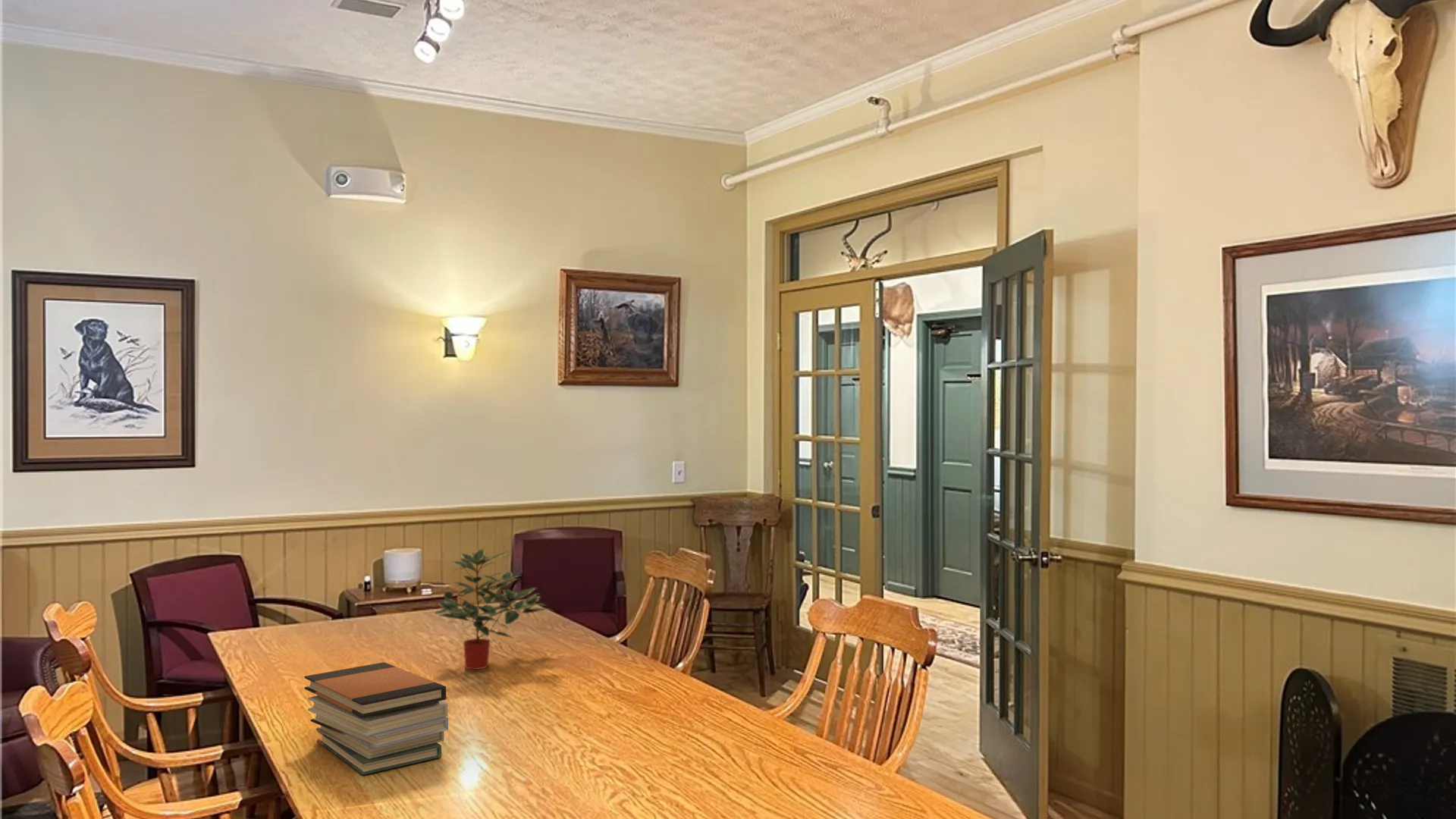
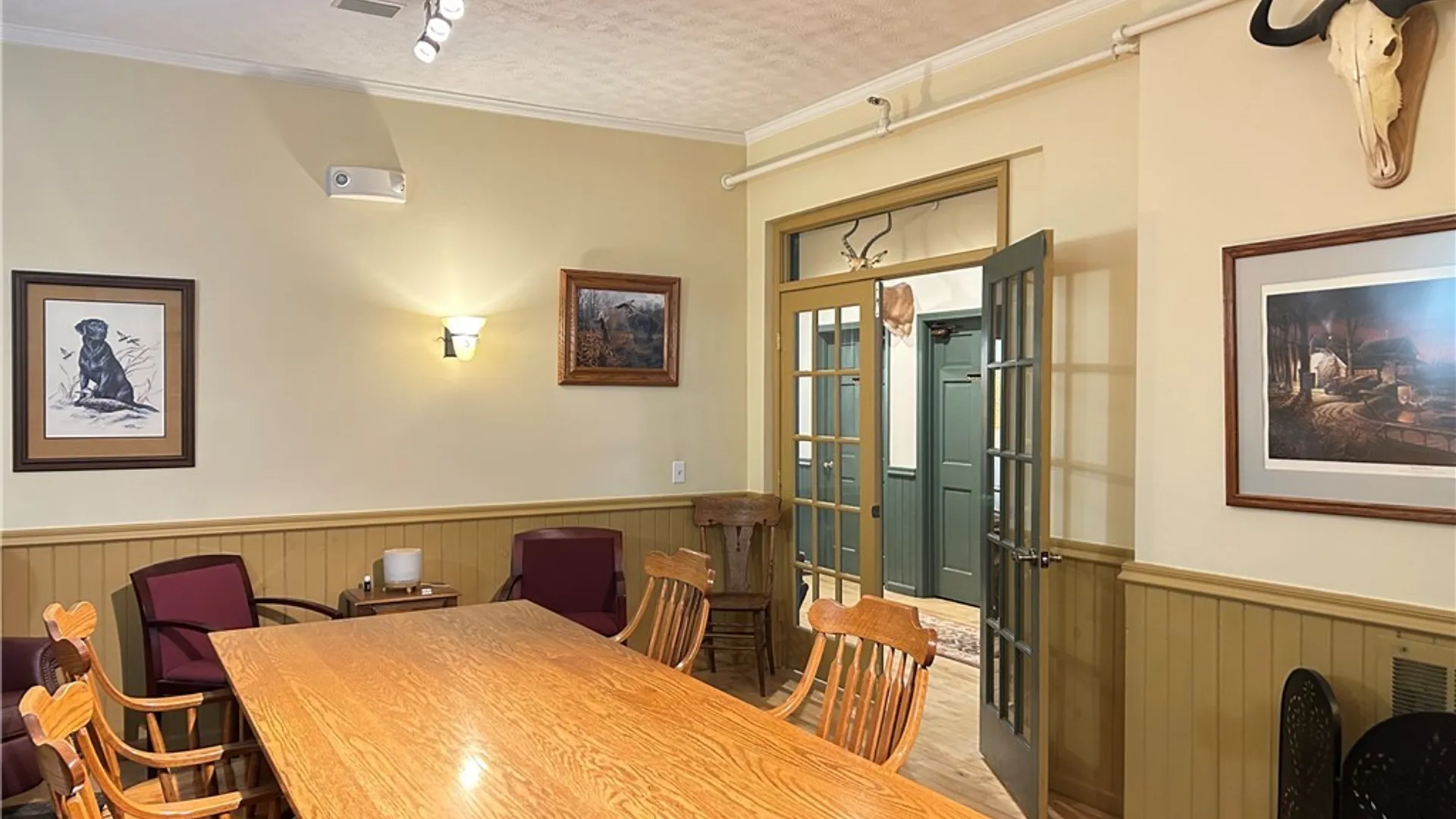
- potted plant [434,548,555,670]
- book stack [304,661,449,776]
